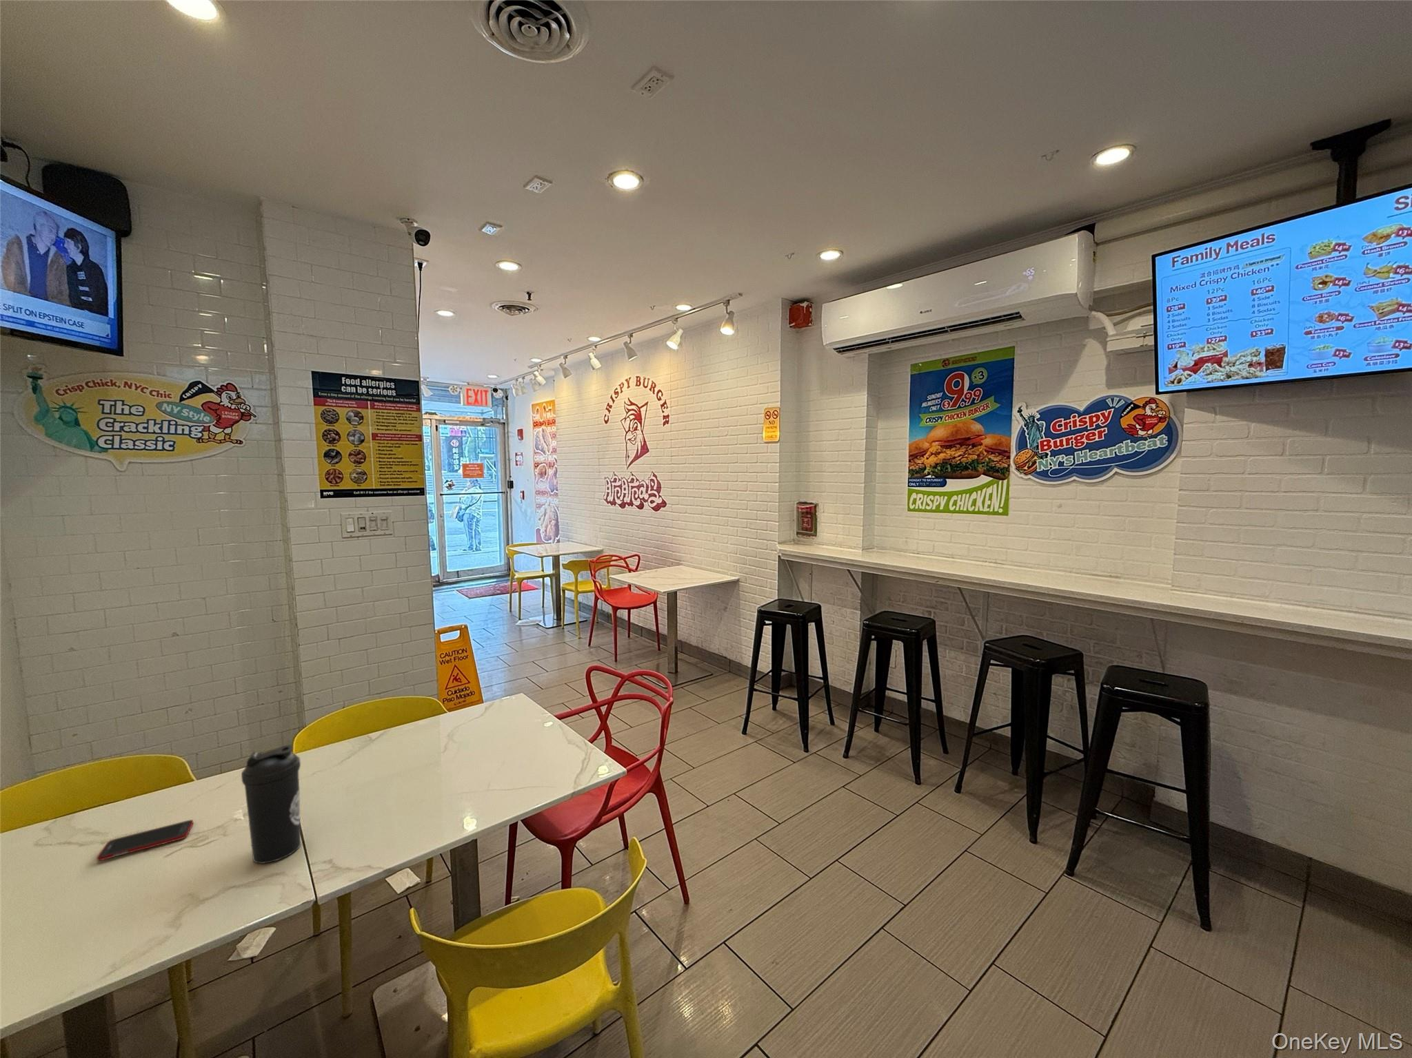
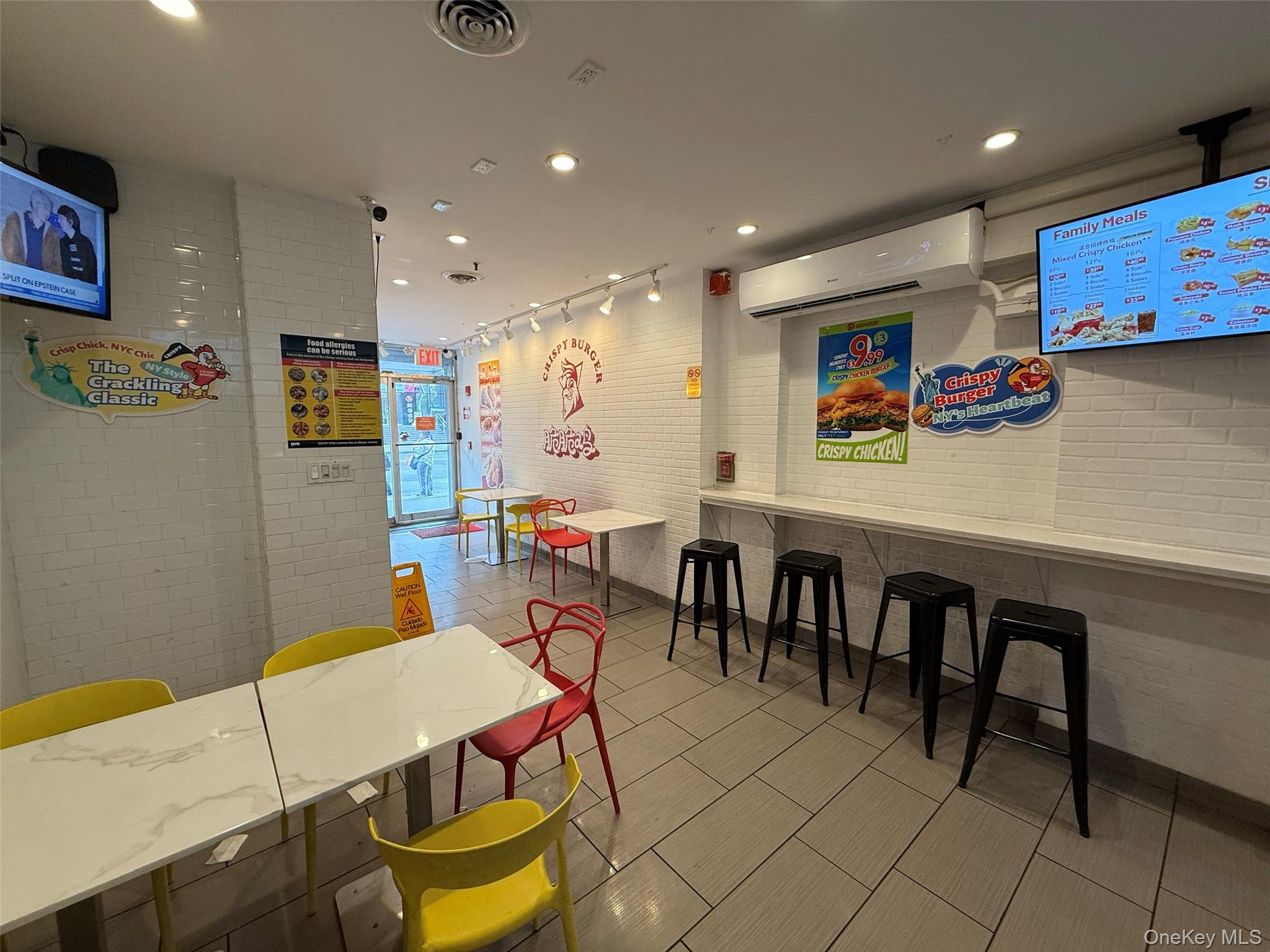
- cell phone [97,819,193,861]
- water bottle [240,743,301,865]
